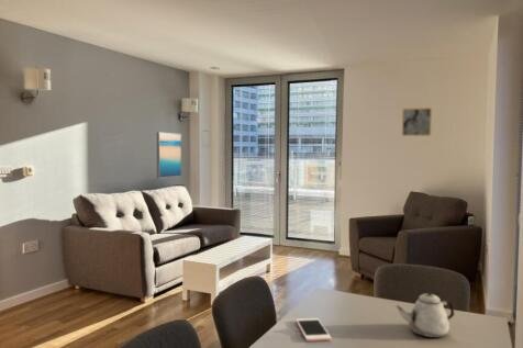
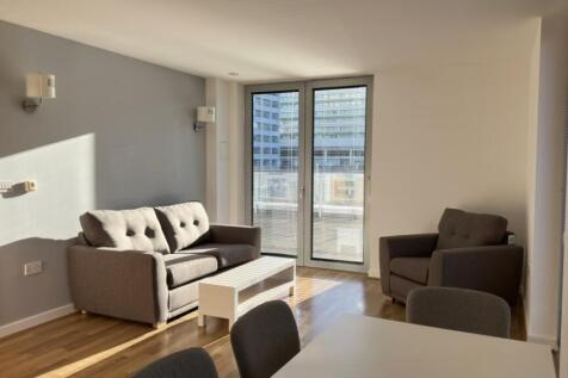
- wall art [401,106,433,137]
- wall art [156,131,182,179]
- teapot [396,291,455,339]
- cell phone [294,317,332,343]
